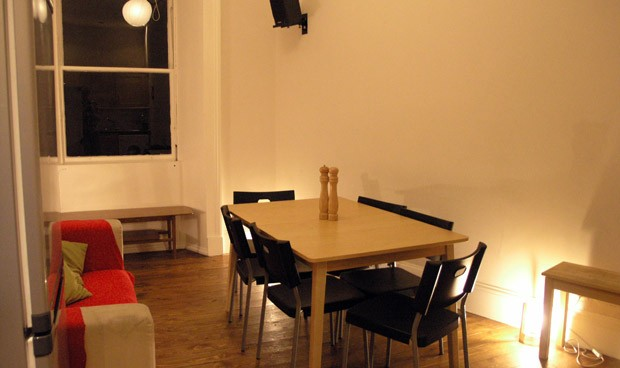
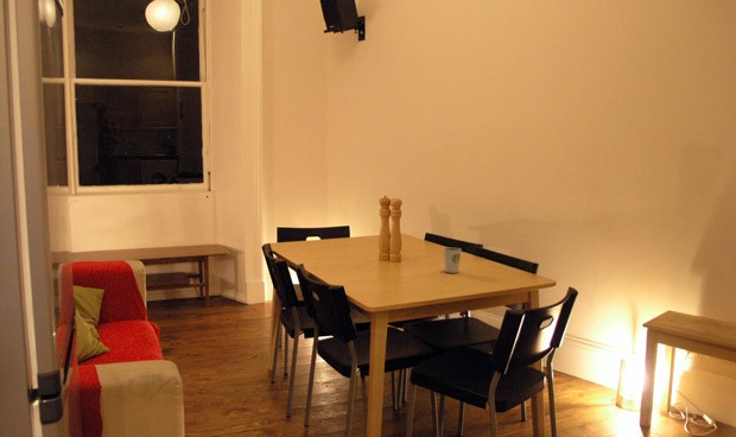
+ dixie cup [442,247,463,274]
